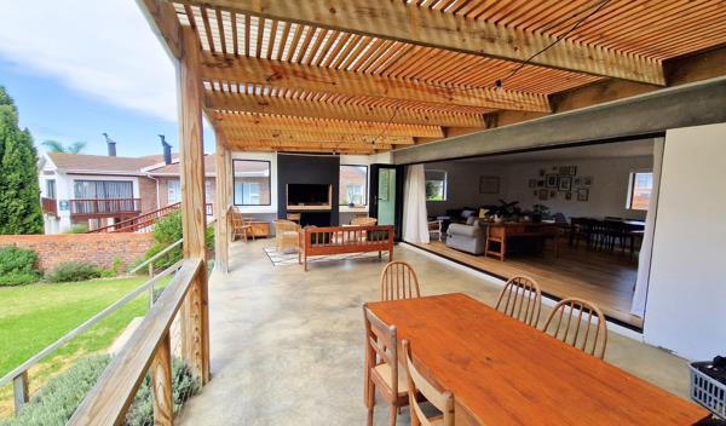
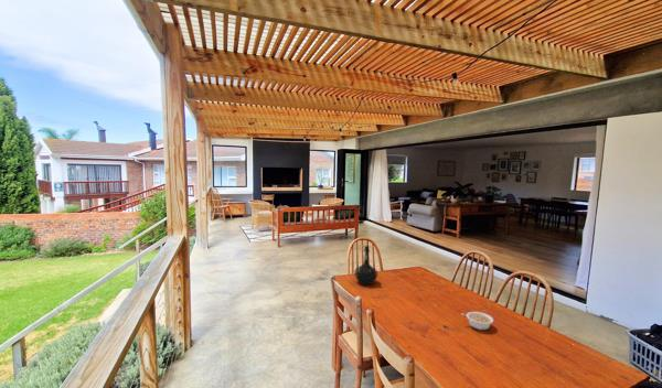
+ legume [460,311,494,331]
+ bottle [353,245,378,285]
